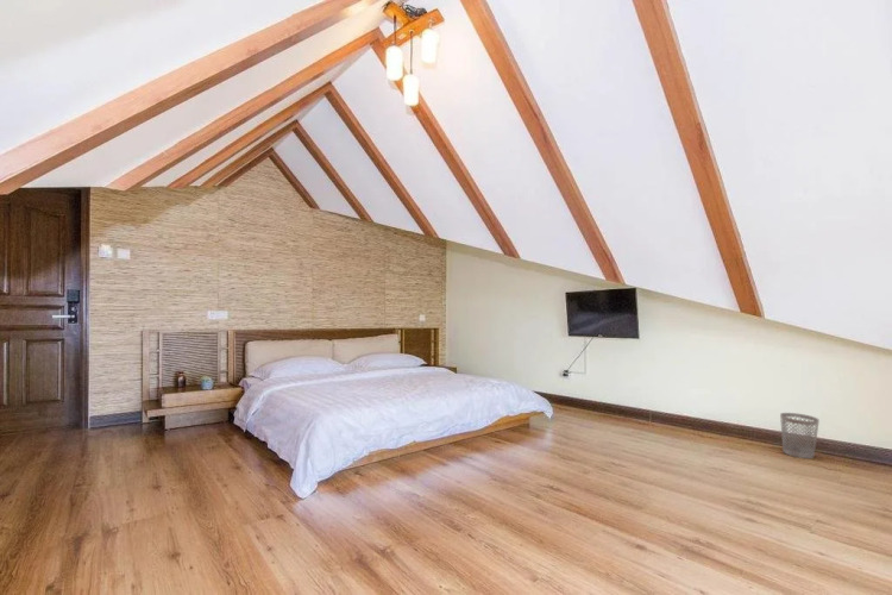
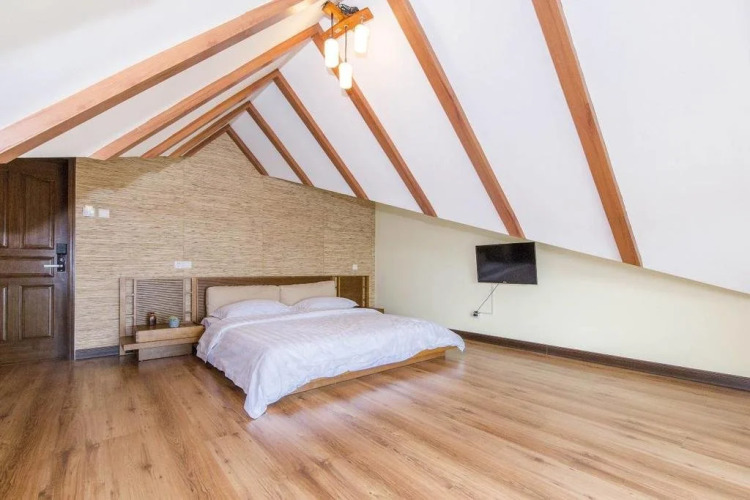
- wastebasket [779,412,821,459]
